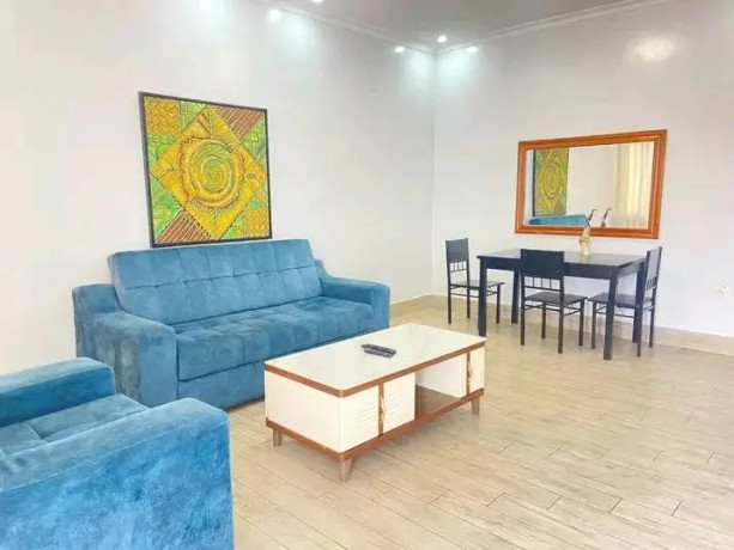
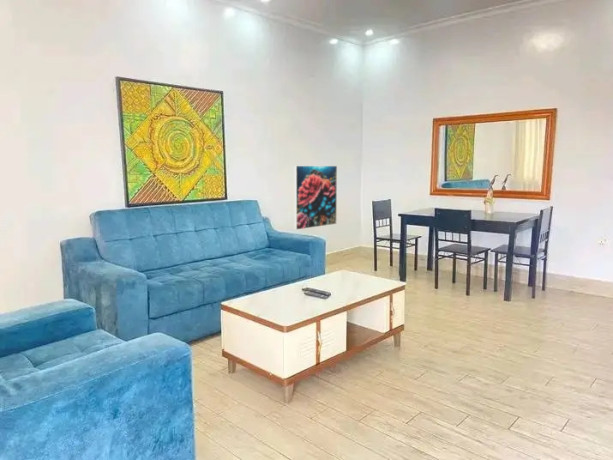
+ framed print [293,165,338,231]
